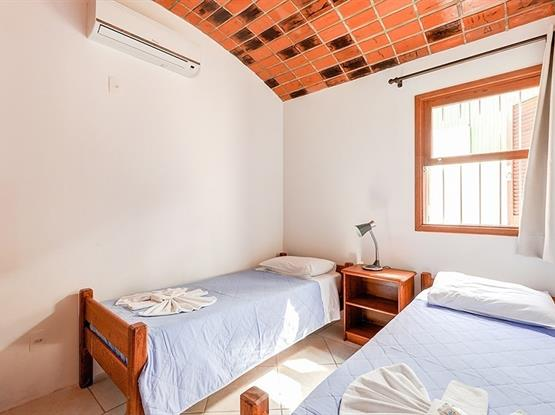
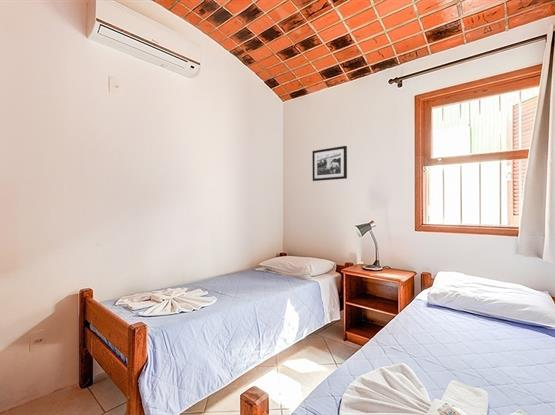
+ picture frame [311,145,348,182]
